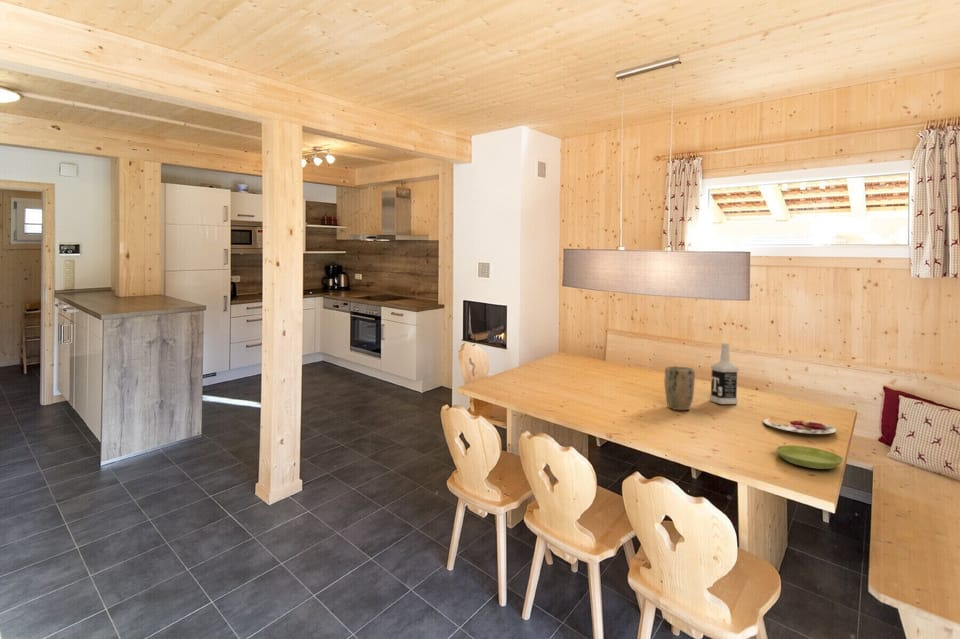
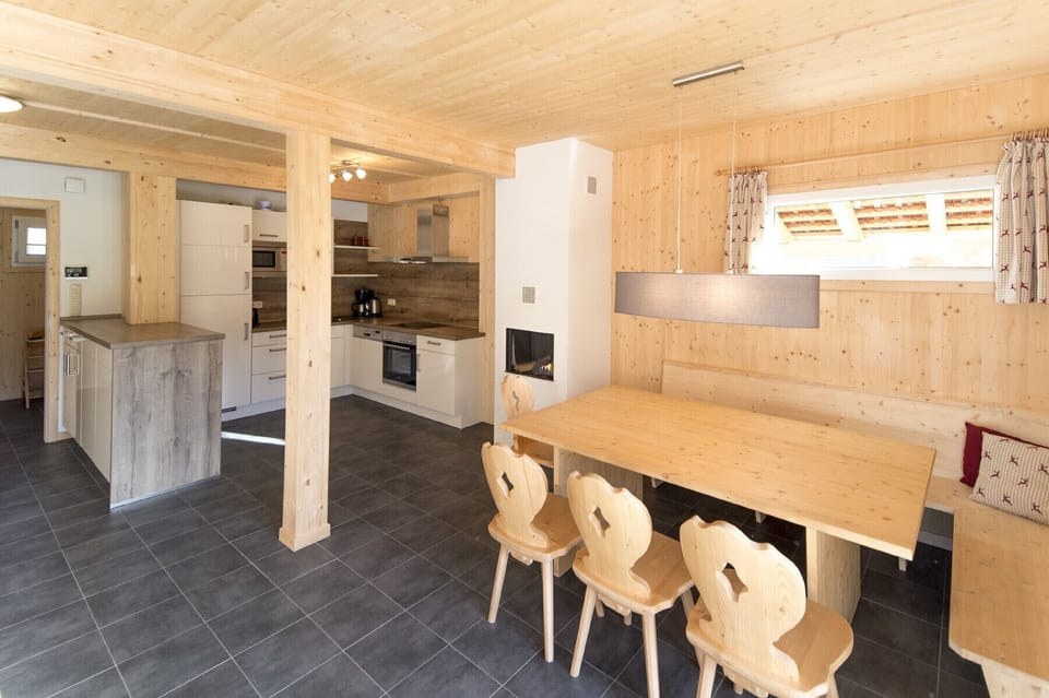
- plant pot [663,365,696,411]
- vodka [709,342,740,405]
- plate [762,417,837,435]
- saucer [775,444,844,470]
